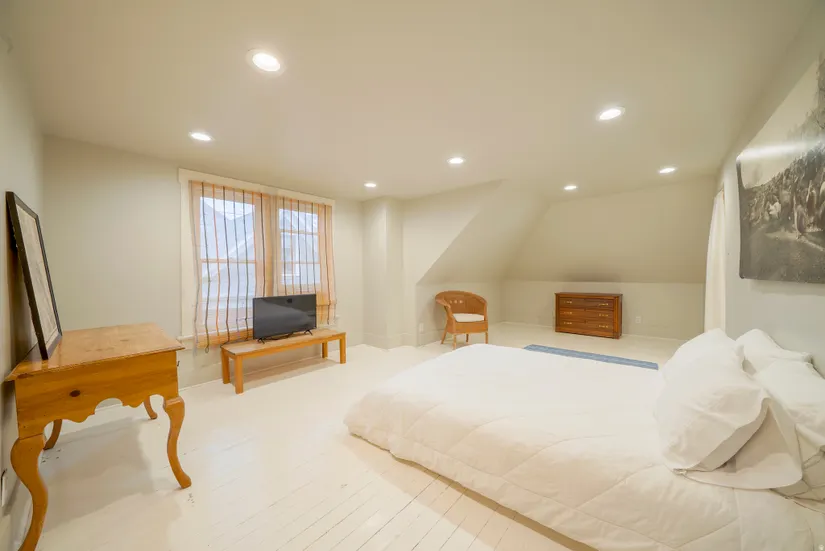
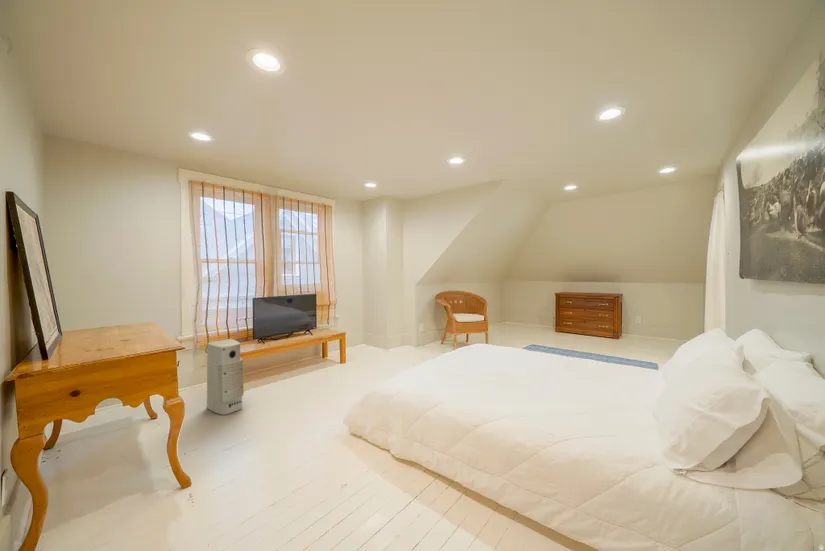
+ air purifier [206,338,244,416]
